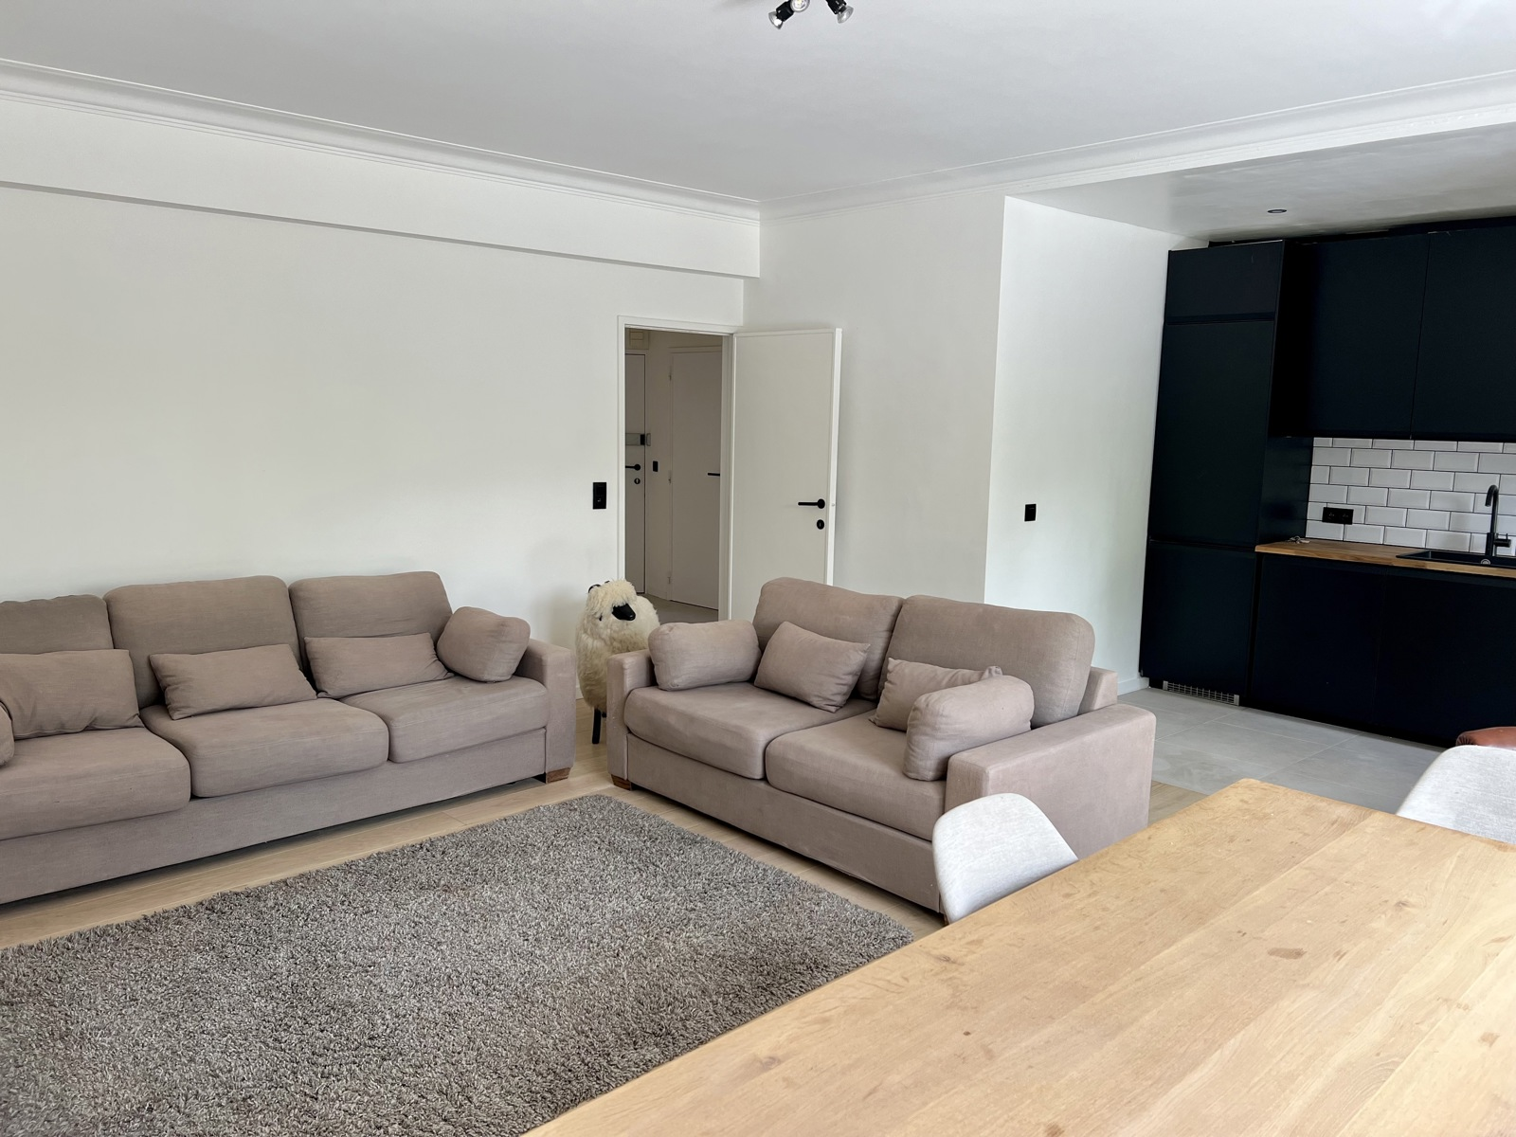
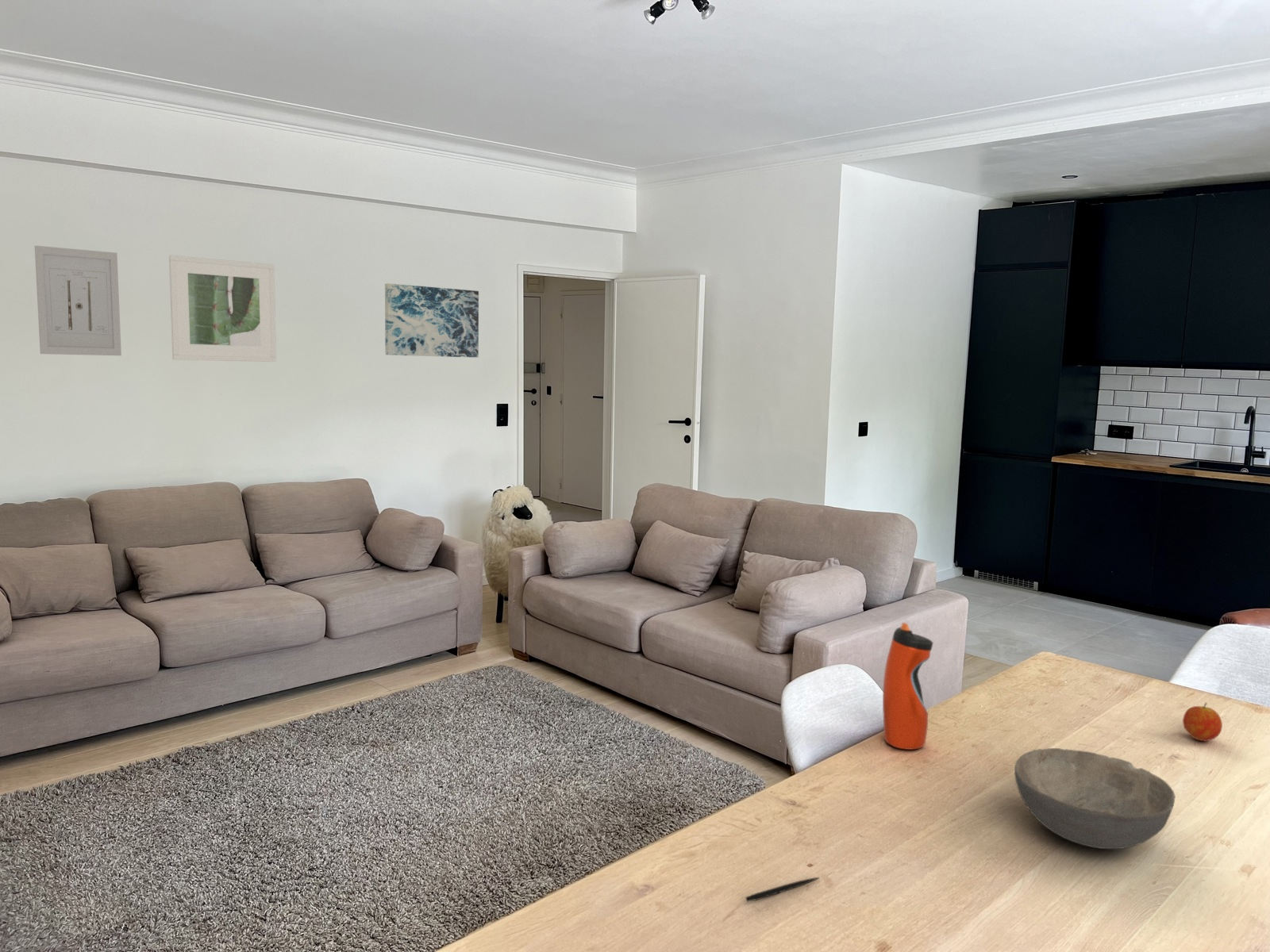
+ fruit [1182,702,1223,743]
+ pen [745,877,821,902]
+ wall art [34,245,122,356]
+ bowl [1014,747,1176,850]
+ water bottle [882,622,934,750]
+ wall art [384,282,479,359]
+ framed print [168,255,277,363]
